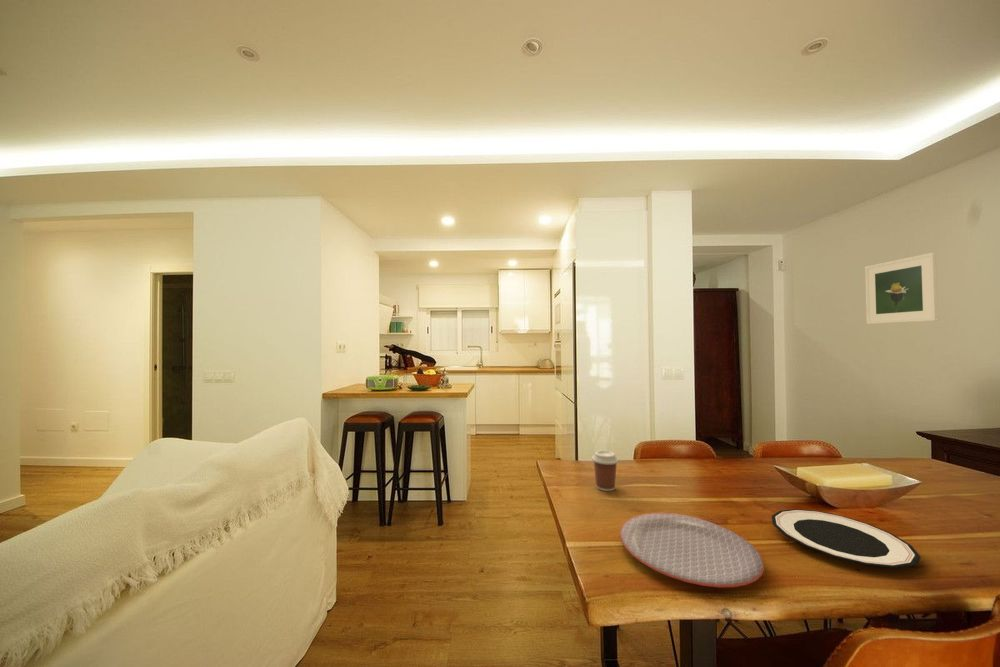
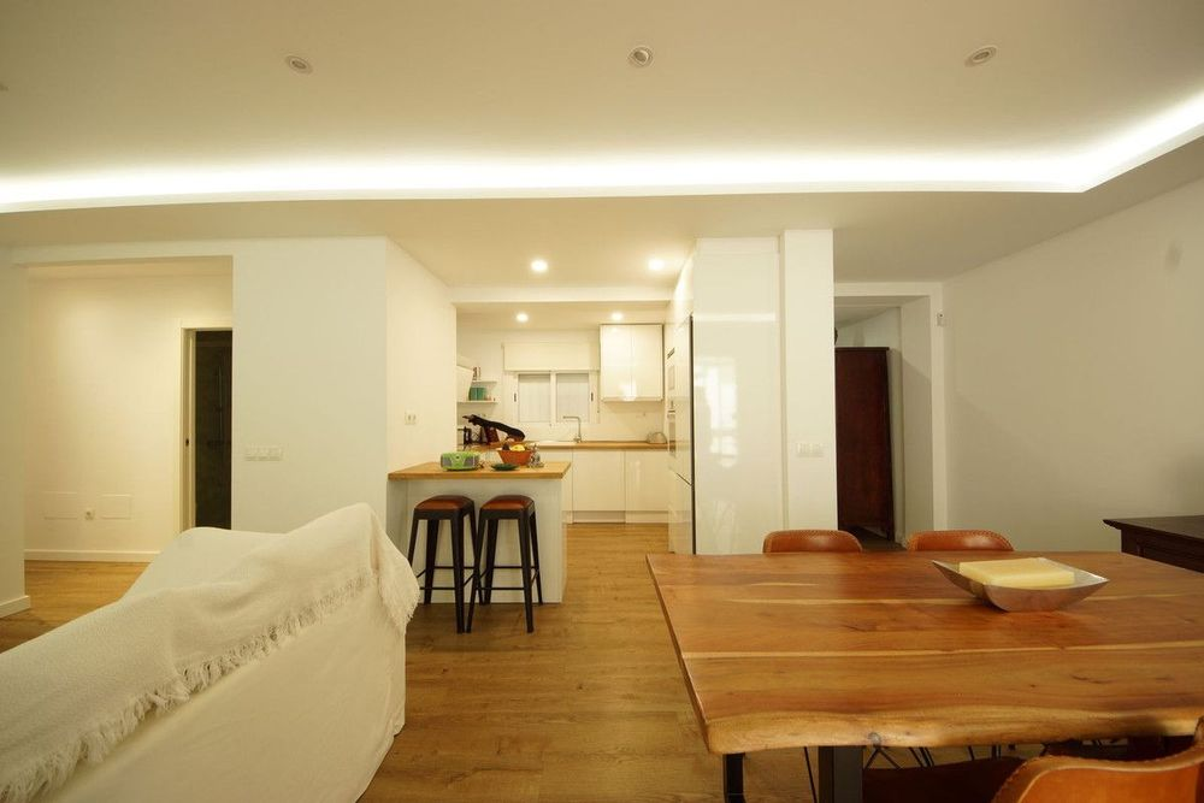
- coffee cup [591,450,619,492]
- plate [771,508,922,570]
- plate [619,512,766,588]
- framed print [864,252,939,325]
